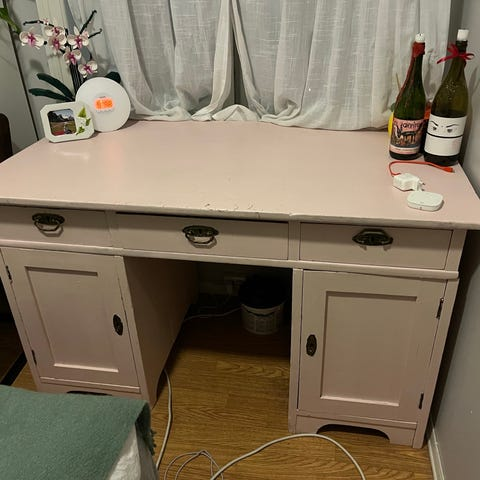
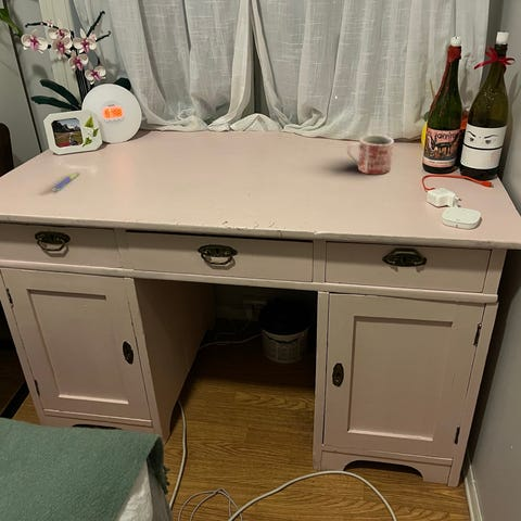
+ mug [346,134,395,176]
+ pen [50,170,80,193]
